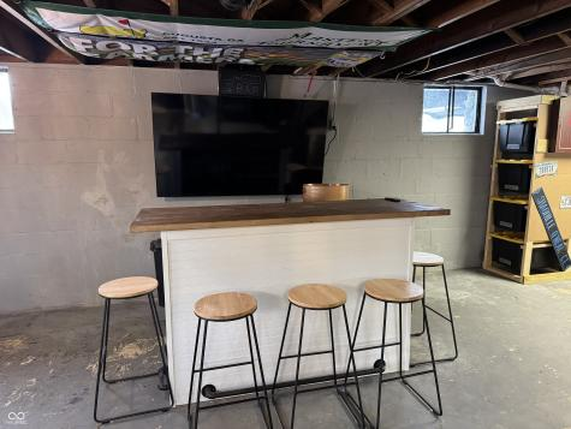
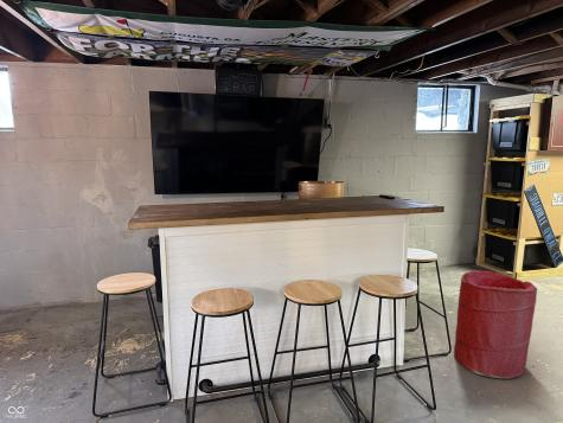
+ laundry hamper [453,270,538,379]
